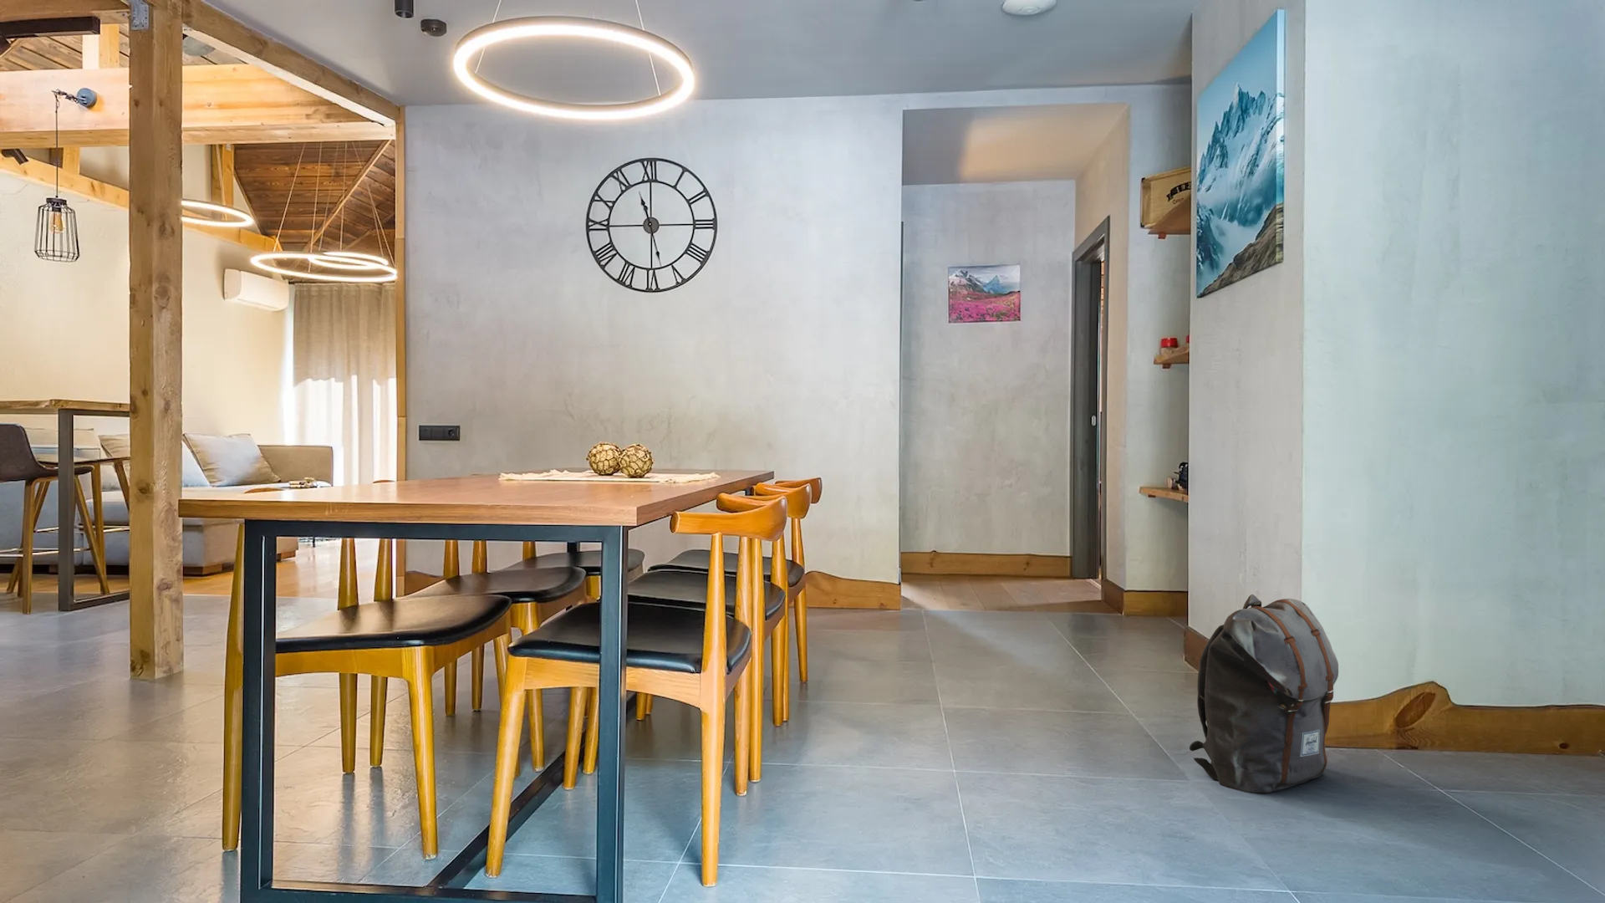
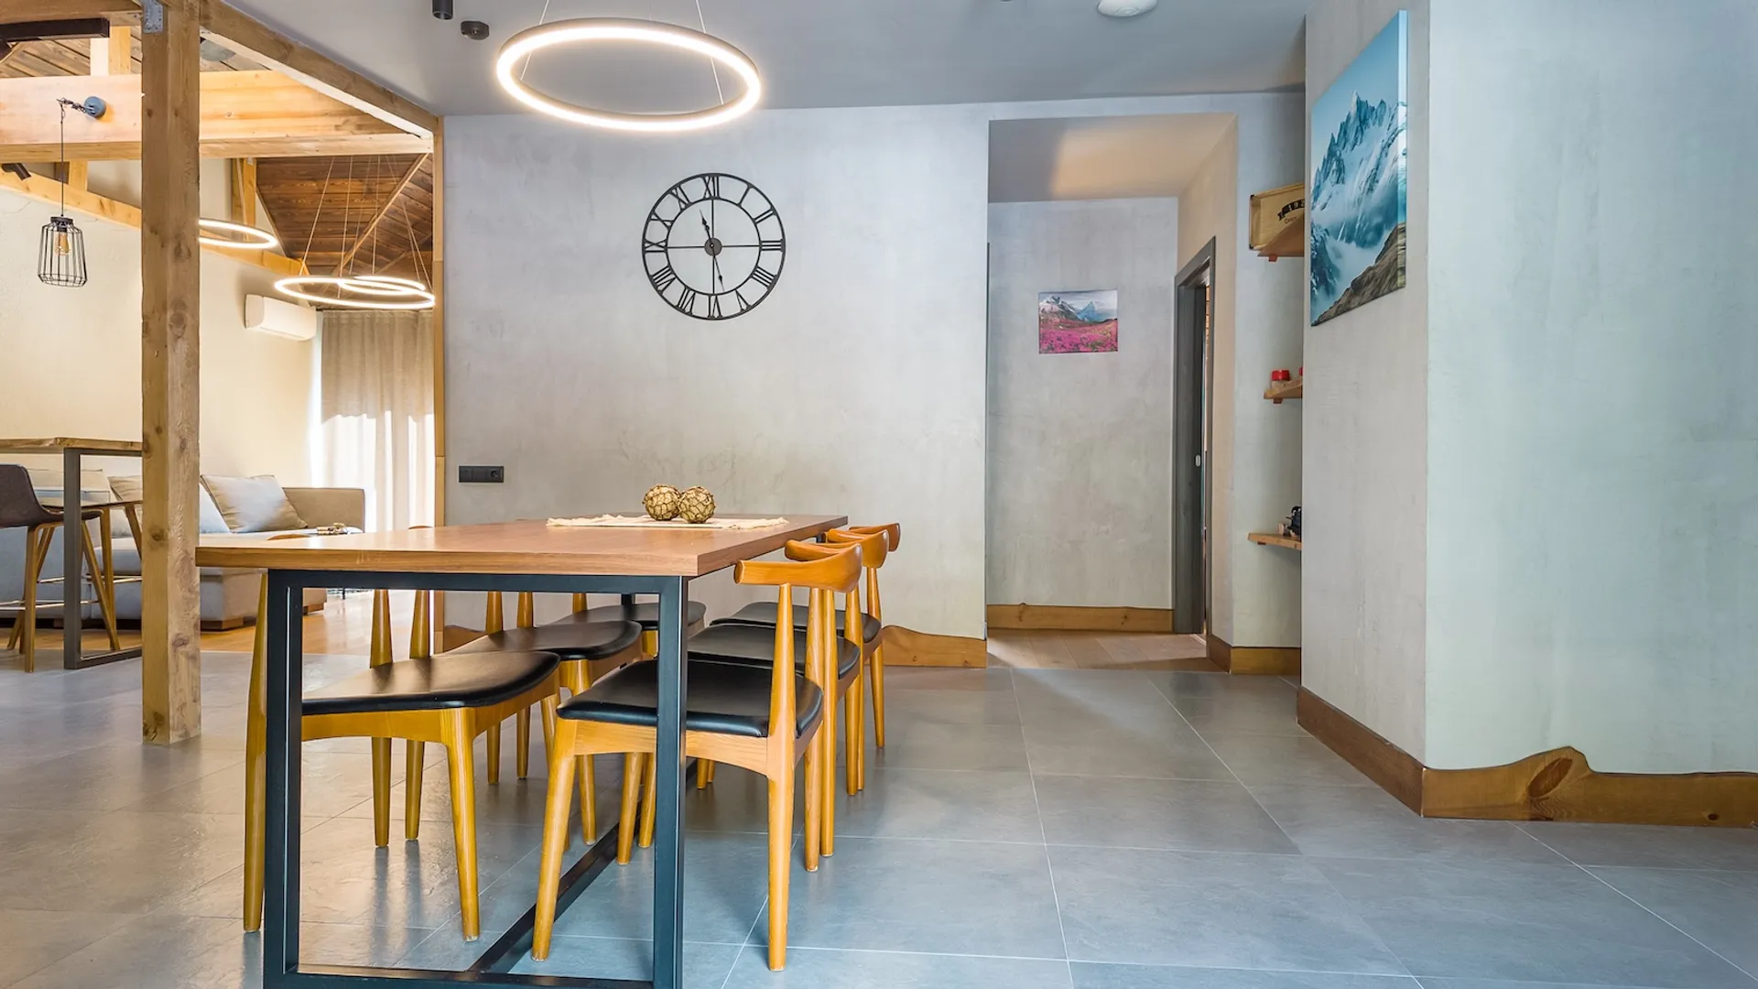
- backpack [1188,593,1339,794]
